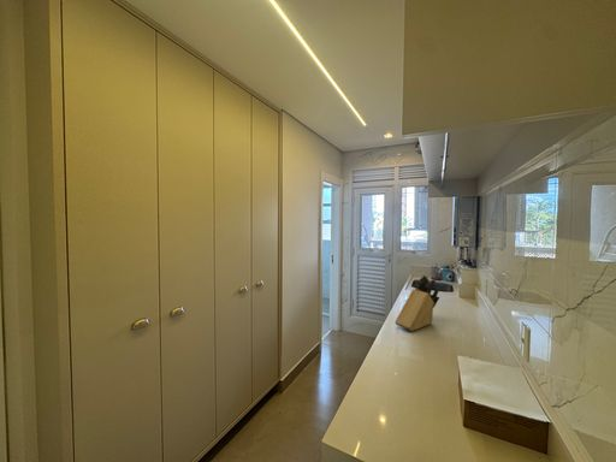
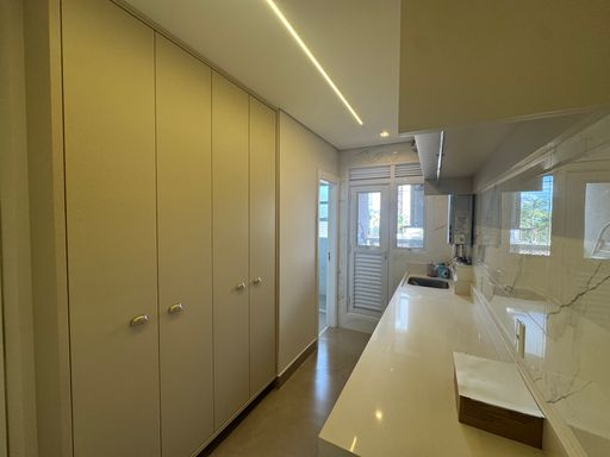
- knife block [393,274,440,332]
